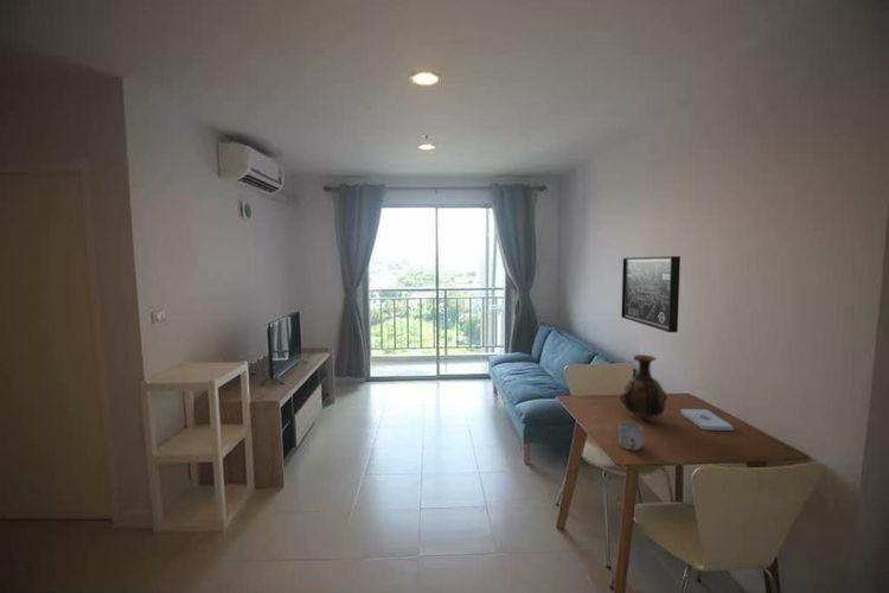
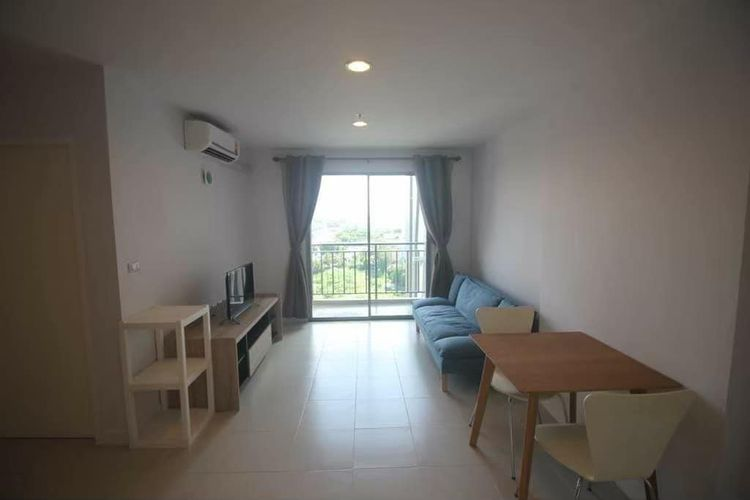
- wall art [620,255,682,333]
- vase [619,353,669,420]
- mug [618,421,644,451]
- notepad [679,408,735,432]
